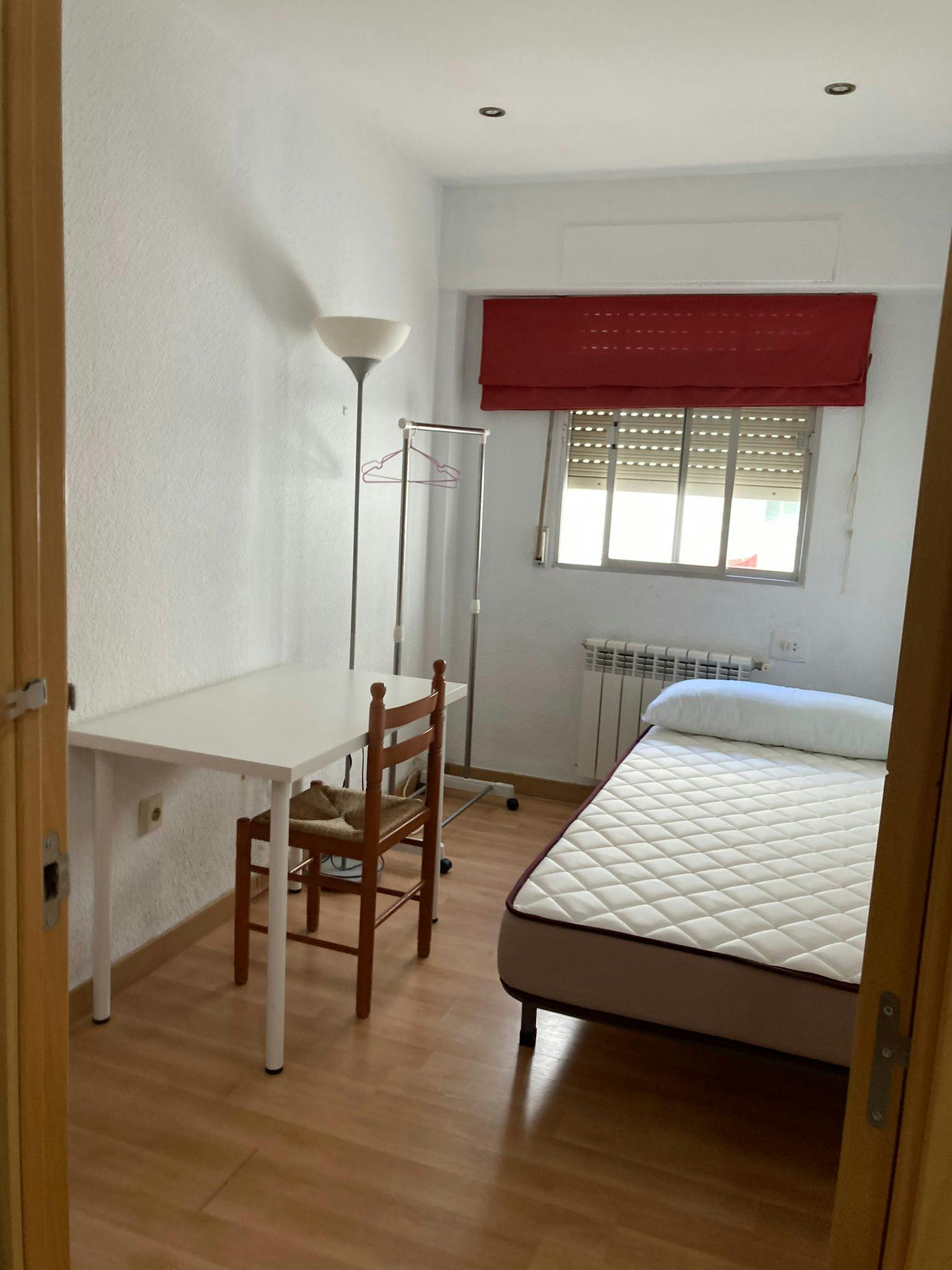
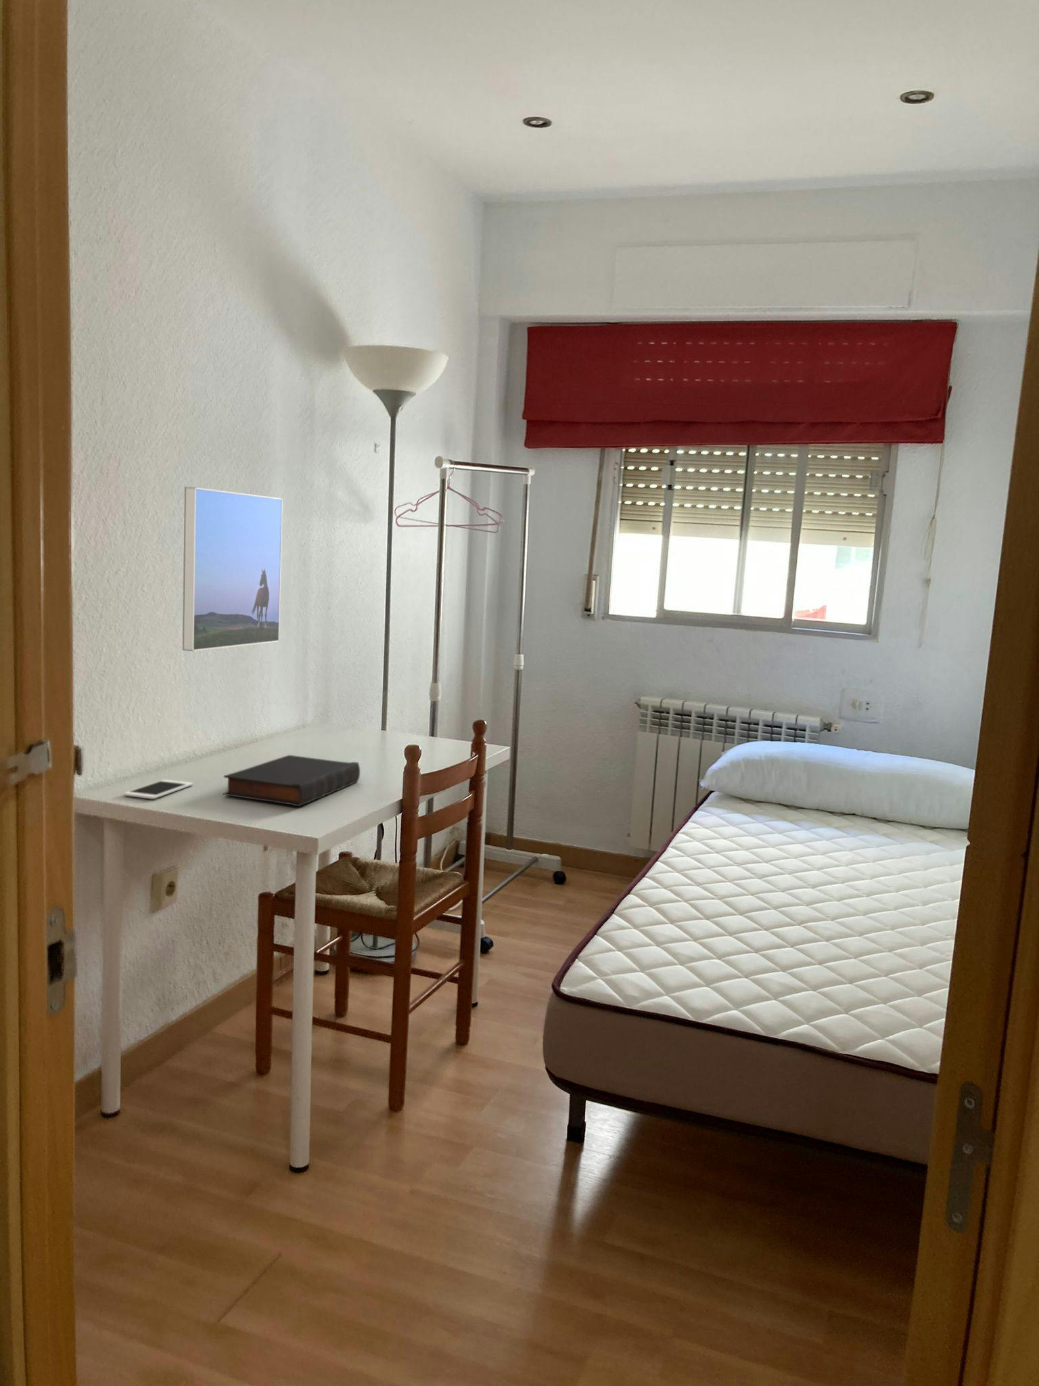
+ book [223,754,360,806]
+ cell phone [123,779,193,800]
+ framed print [182,486,284,653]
